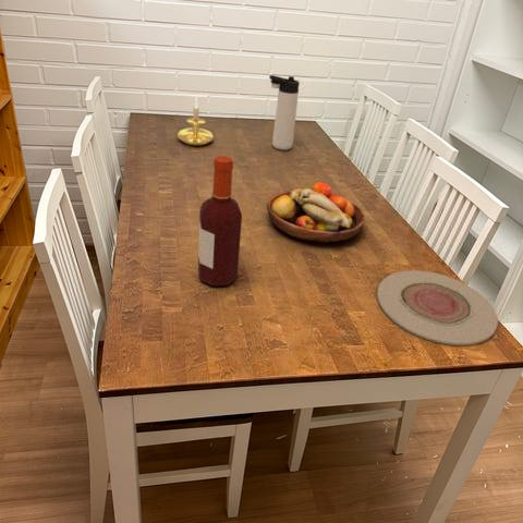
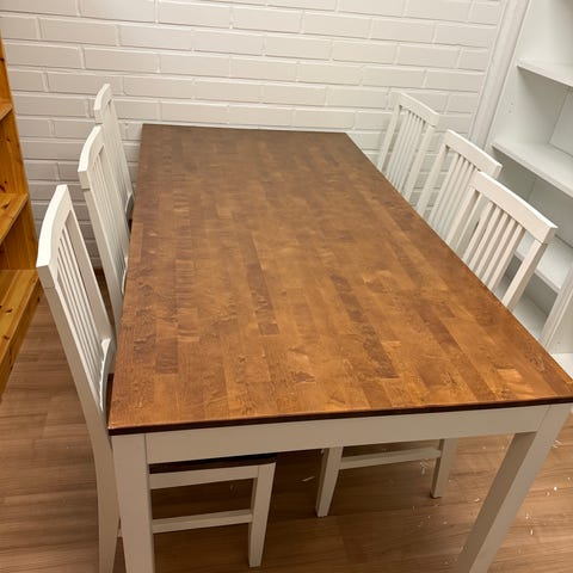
- candle holder [177,95,215,147]
- bottle [197,155,243,287]
- thermos bottle [268,74,301,151]
- plate [376,269,499,346]
- fruit bowl [266,181,366,244]
